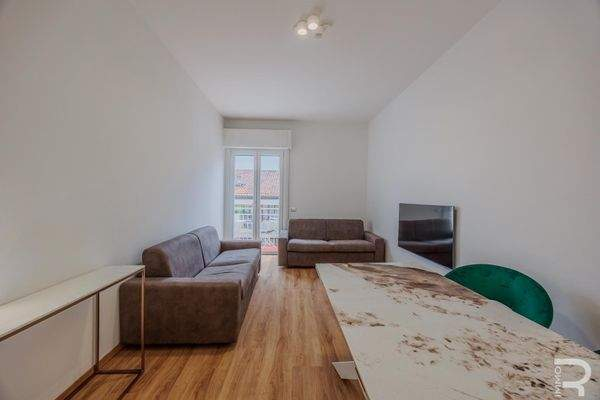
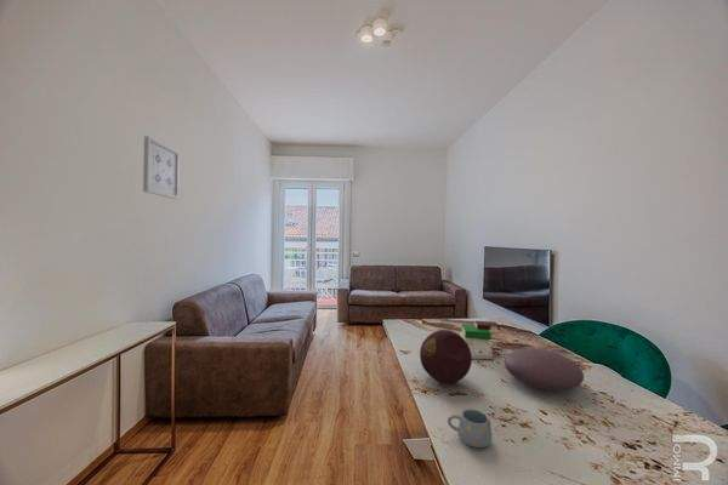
+ decorative bowl [504,347,585,392]
+ mug [447,407,493,449]
+ book [459,320,501,361]
+ decorative ball [419,329,473,384]
+ wall art [142,135,181,200]
